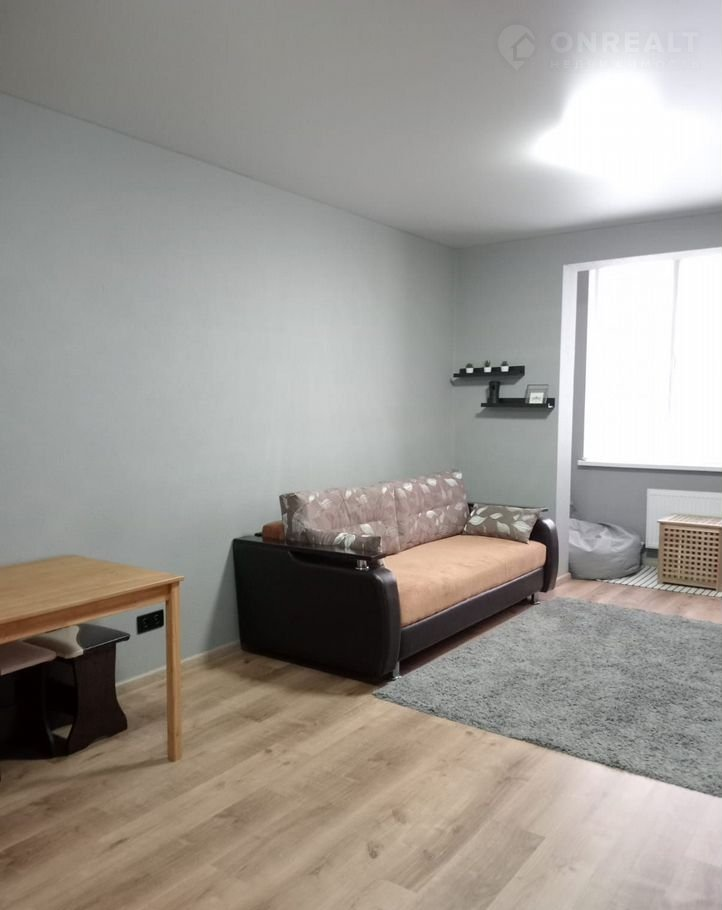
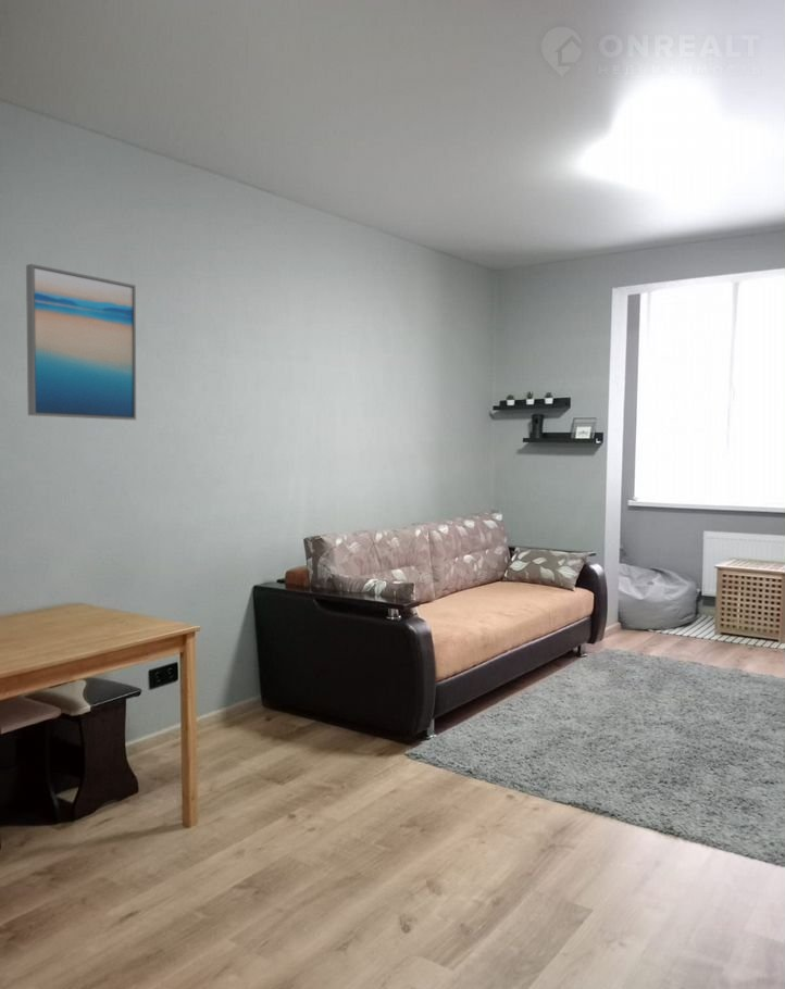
+ wall art [25,263,137,421]
